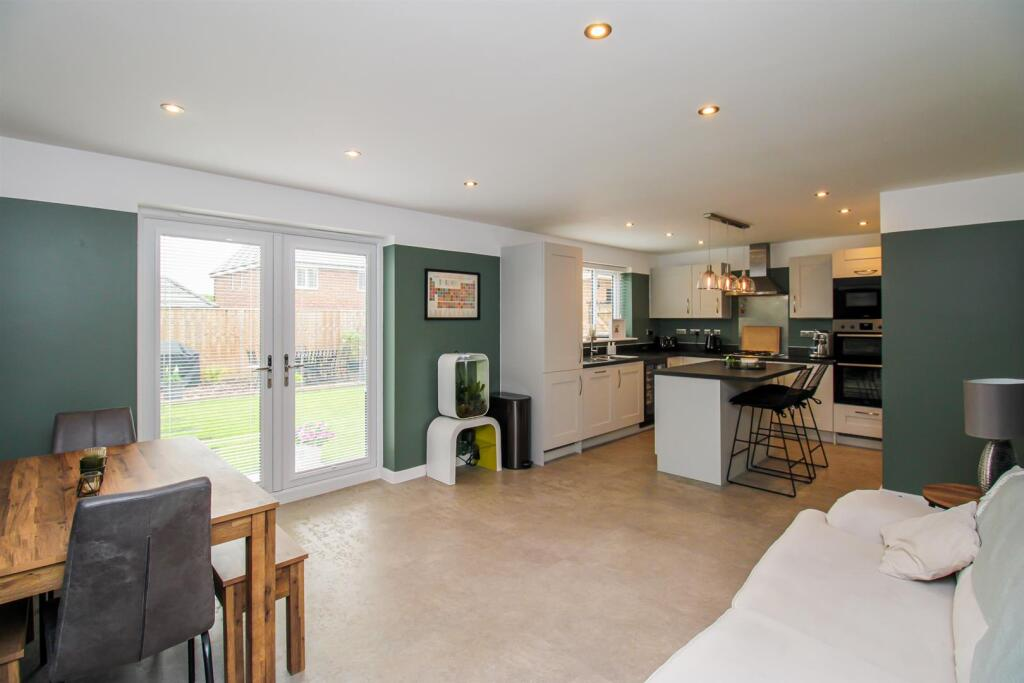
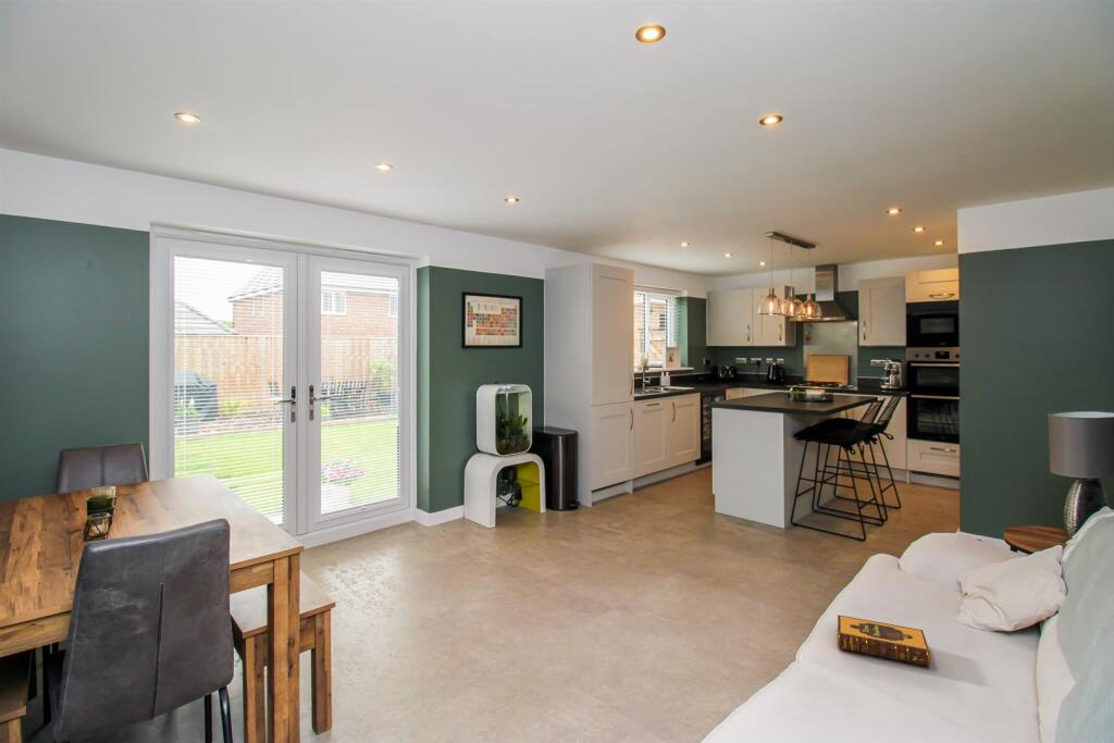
+ hardback book [837,615,931,668]
